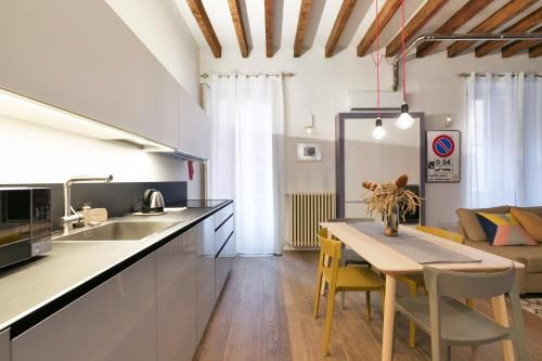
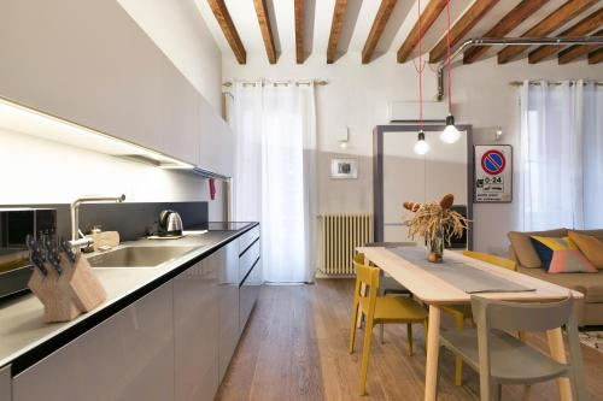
+ knife block [24,234,109,324]
